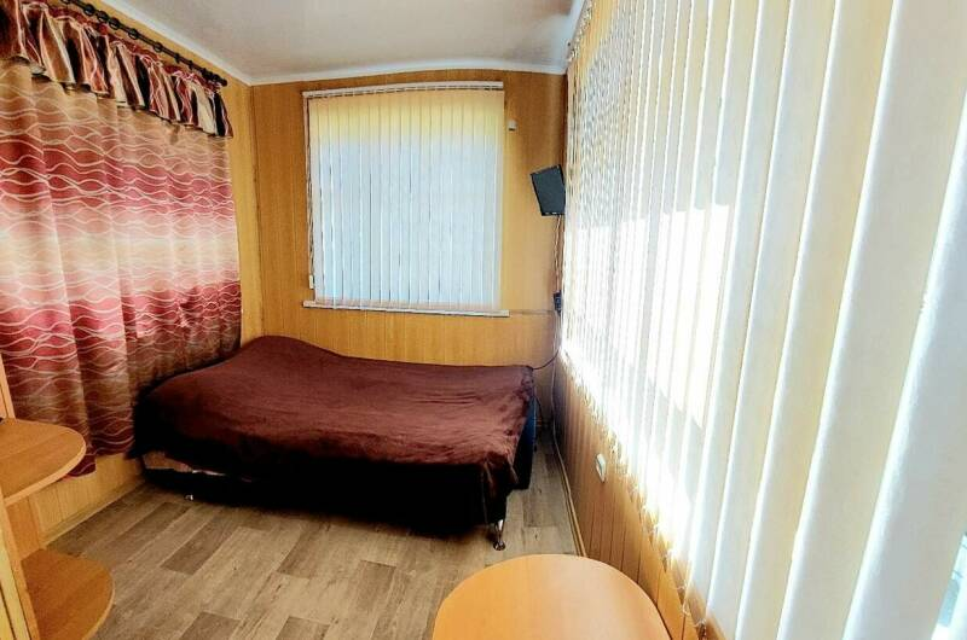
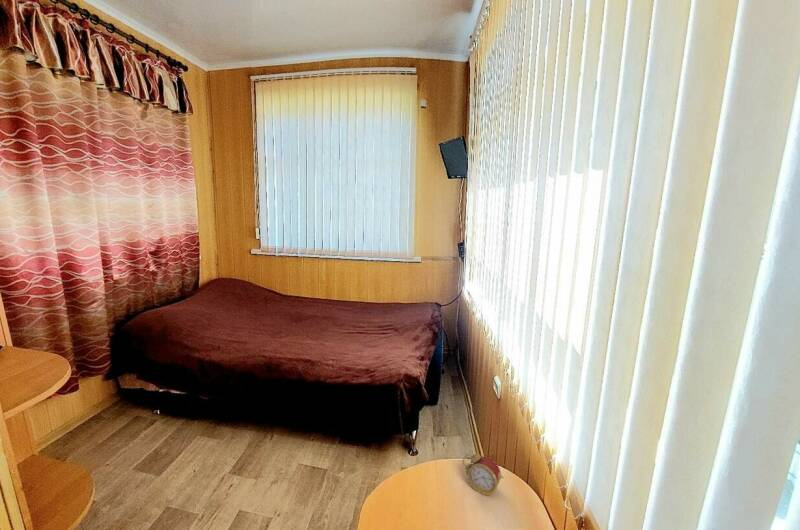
+ alarm clock [462,453,505,496]
